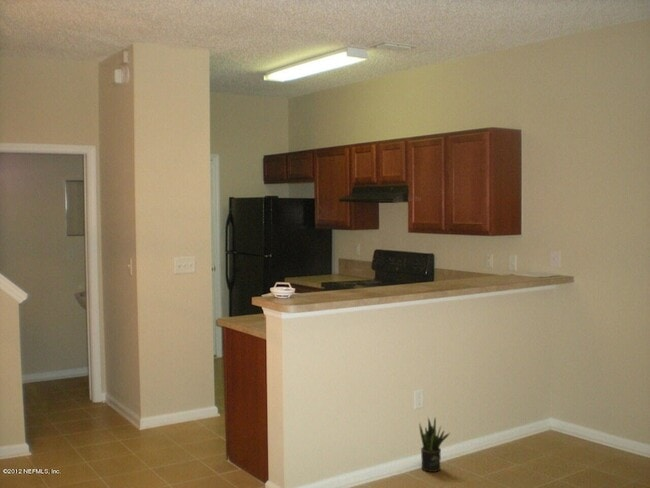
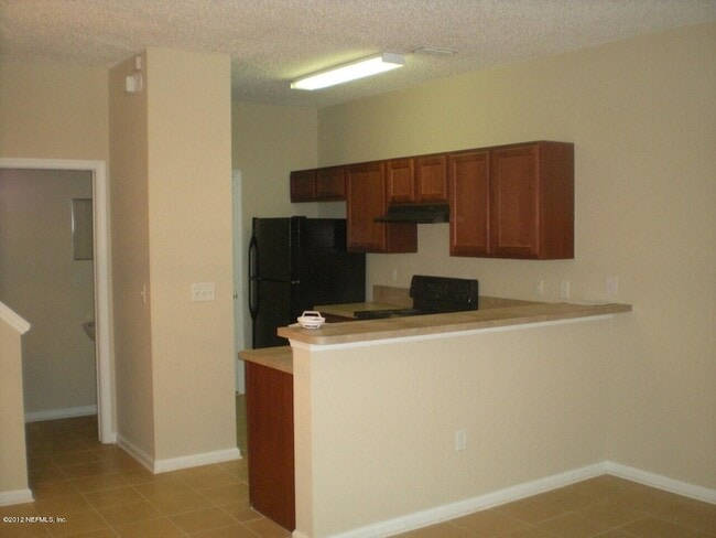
- potted plant [418,416,451,473]
